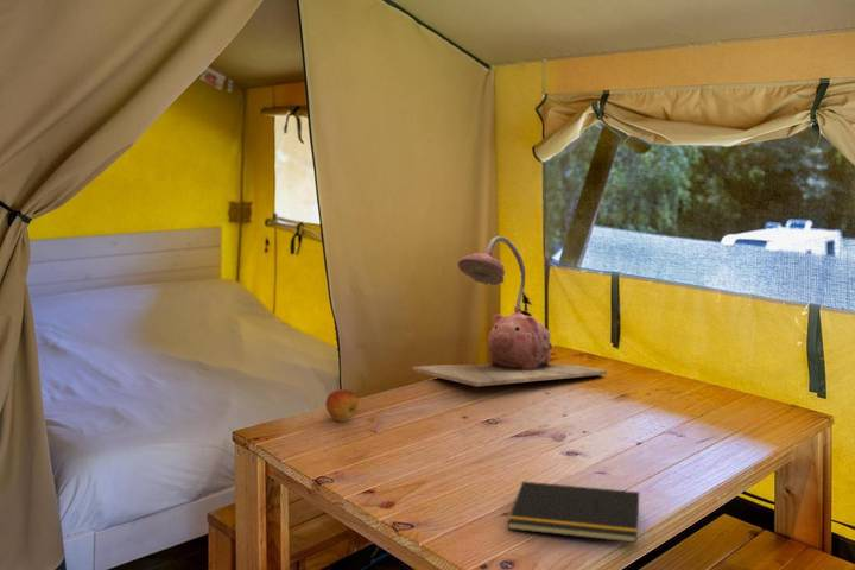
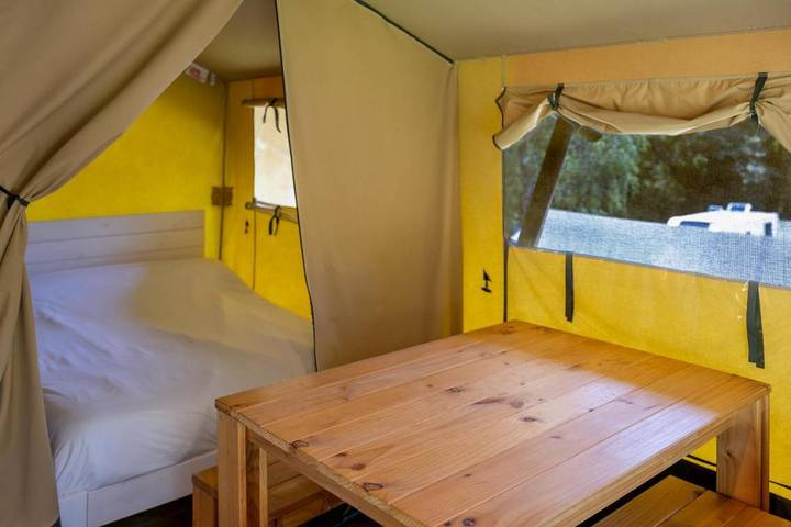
- fruit [324,388,360,423]
- table lamp [411,235,608,388]
- notepad [507,481,640,544]
